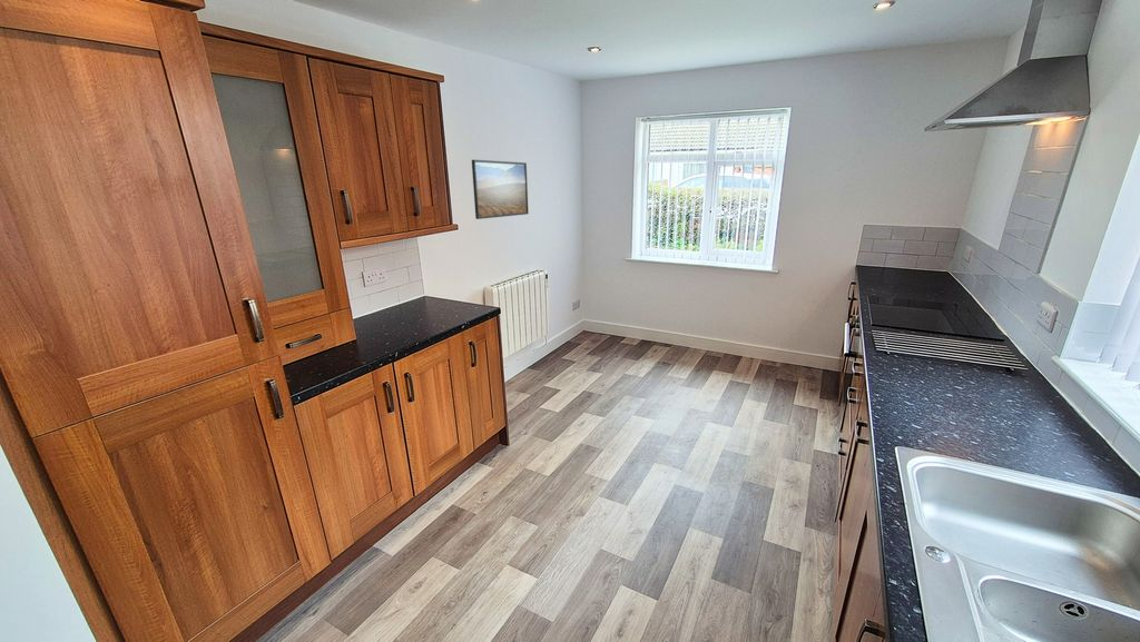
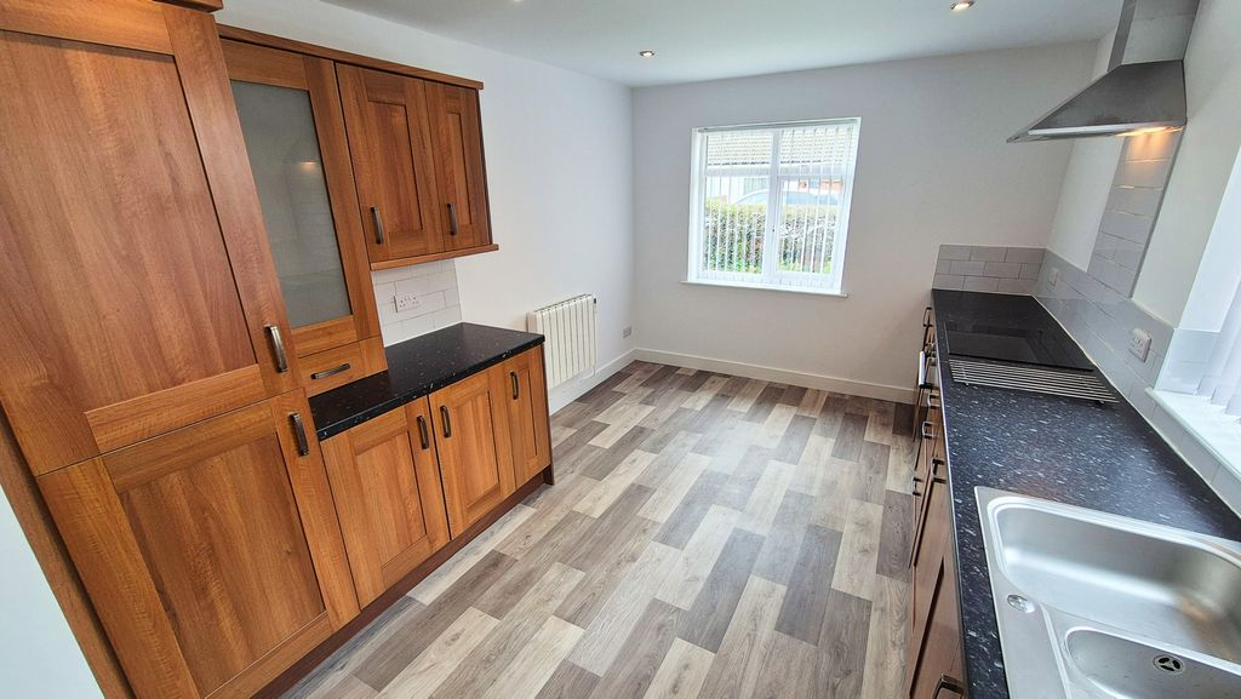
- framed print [471,159,530,220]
